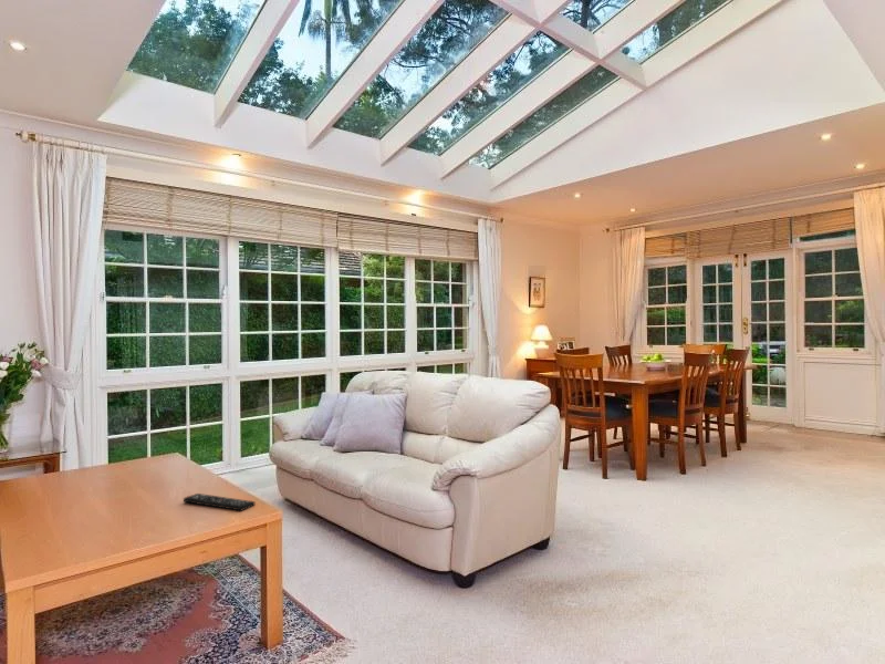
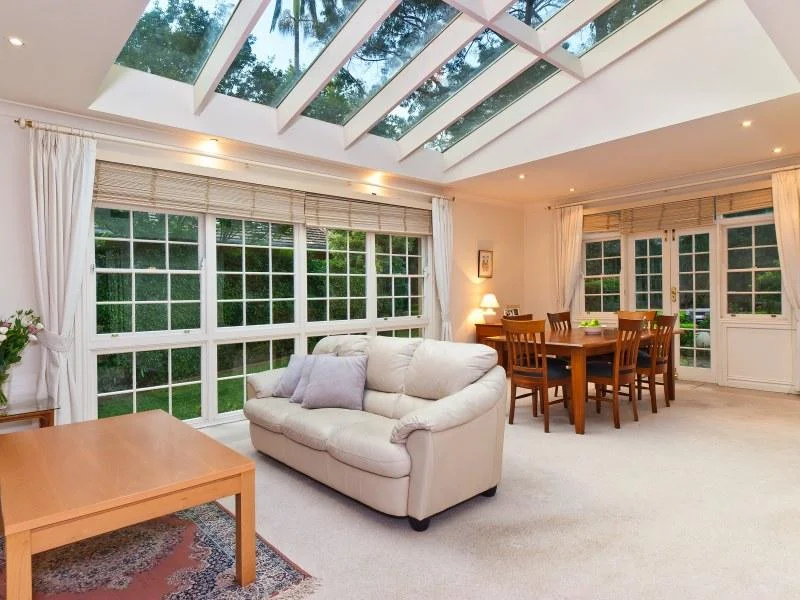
- remote control [183,492,256,512]
